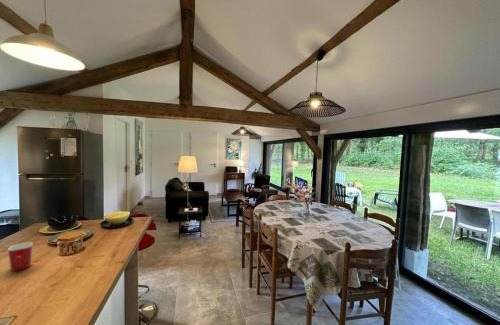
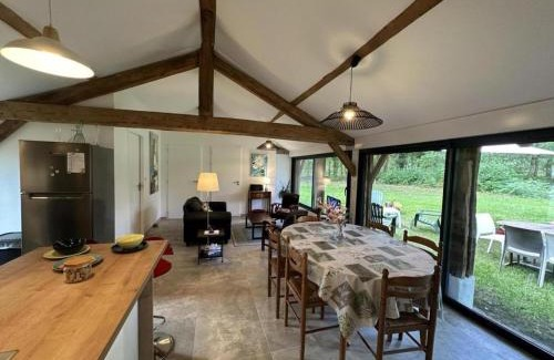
- mug [7,241,34,272]
